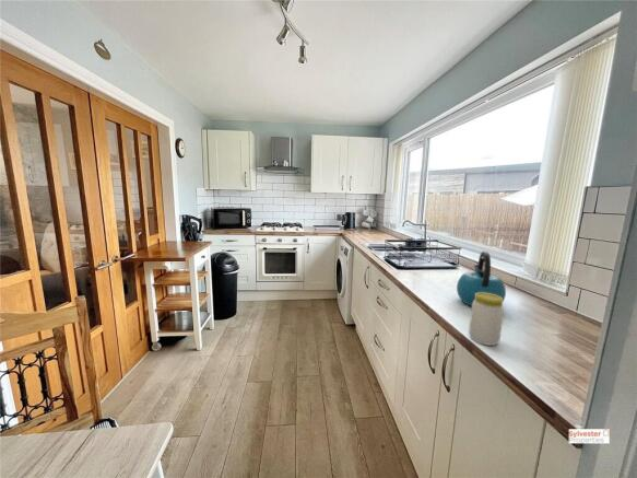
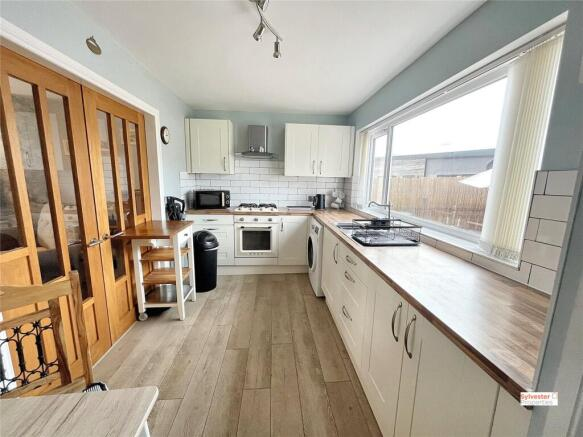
- jar [468,292,505,347]
- kettle [456,250,507,307]
